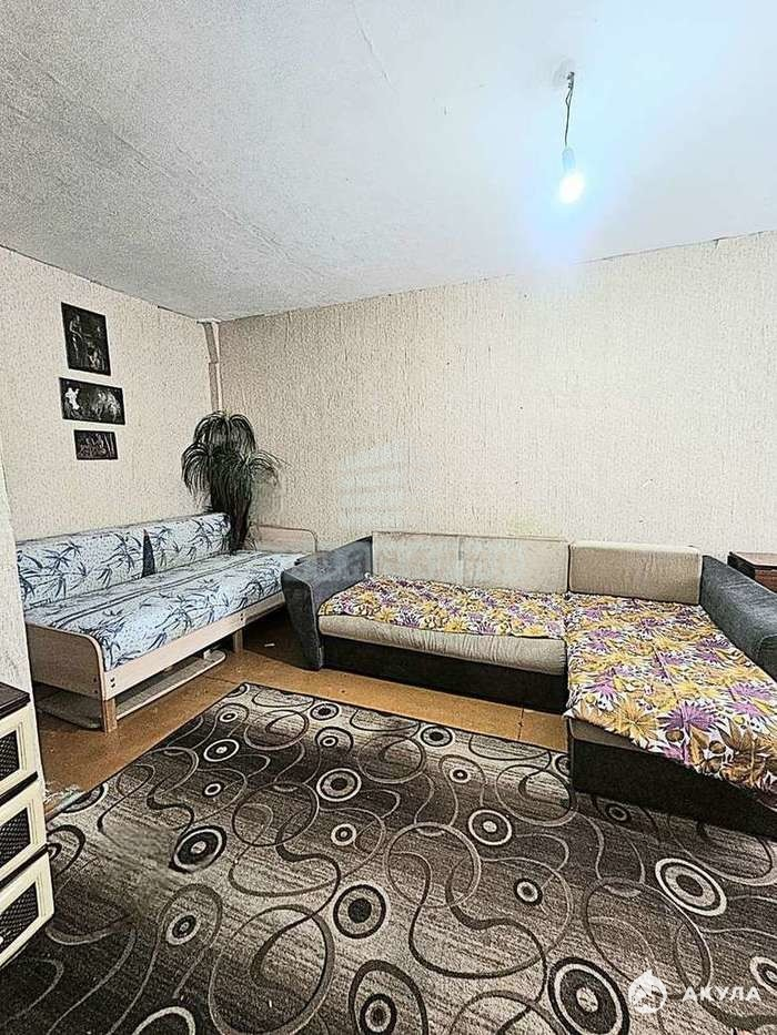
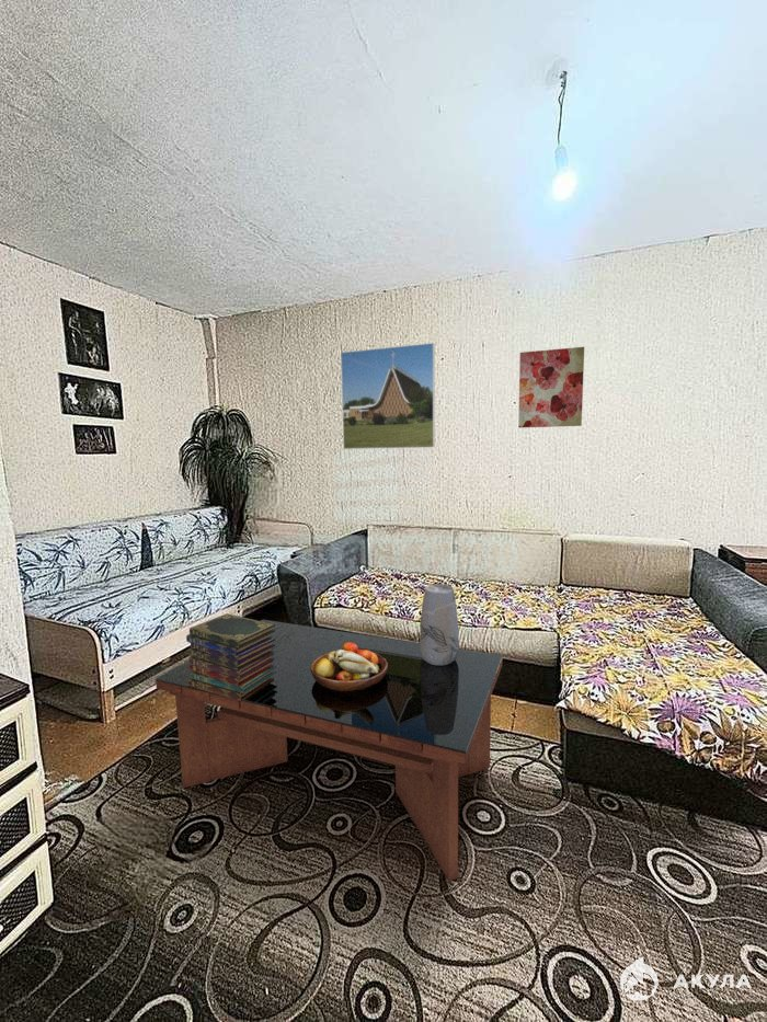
+ coffee table [154,619,504,882]
+ book stack [185,612,276,701]
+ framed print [340,342,436,450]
+ wall art [517,346,585,428]
+ fruit bowl [310,642,388,691]
+ vase [419,583,460,666]
